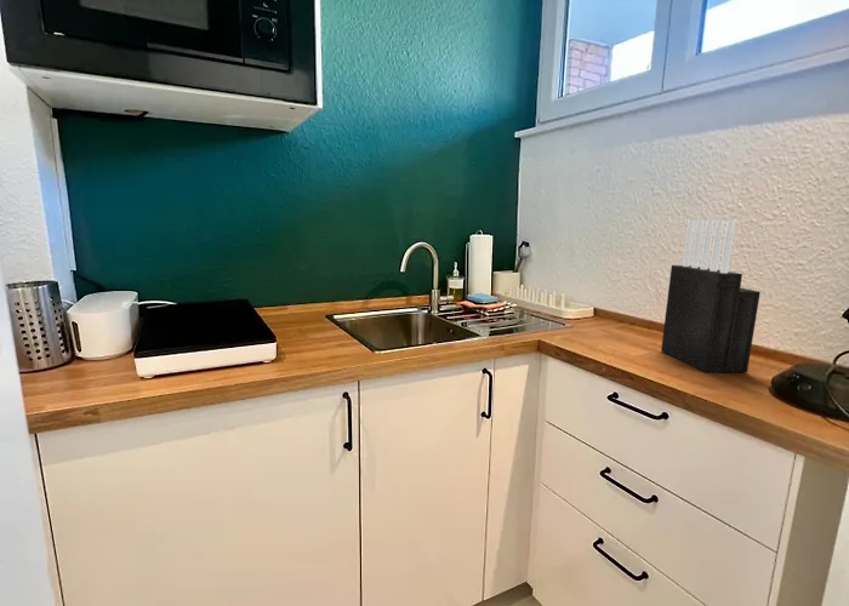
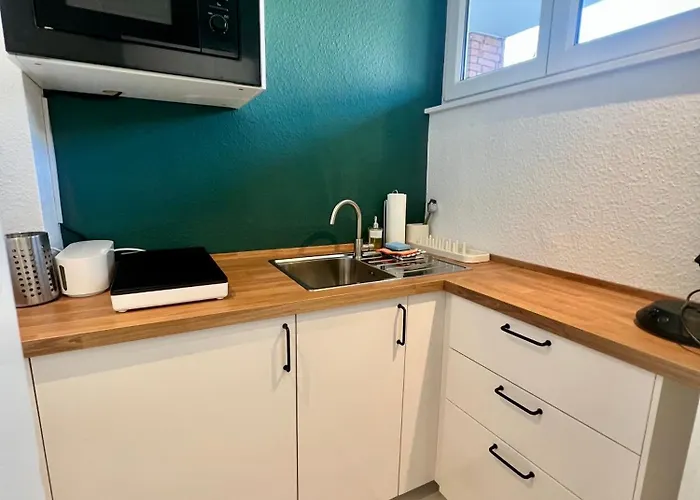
- knife block [660,219,762,373]
